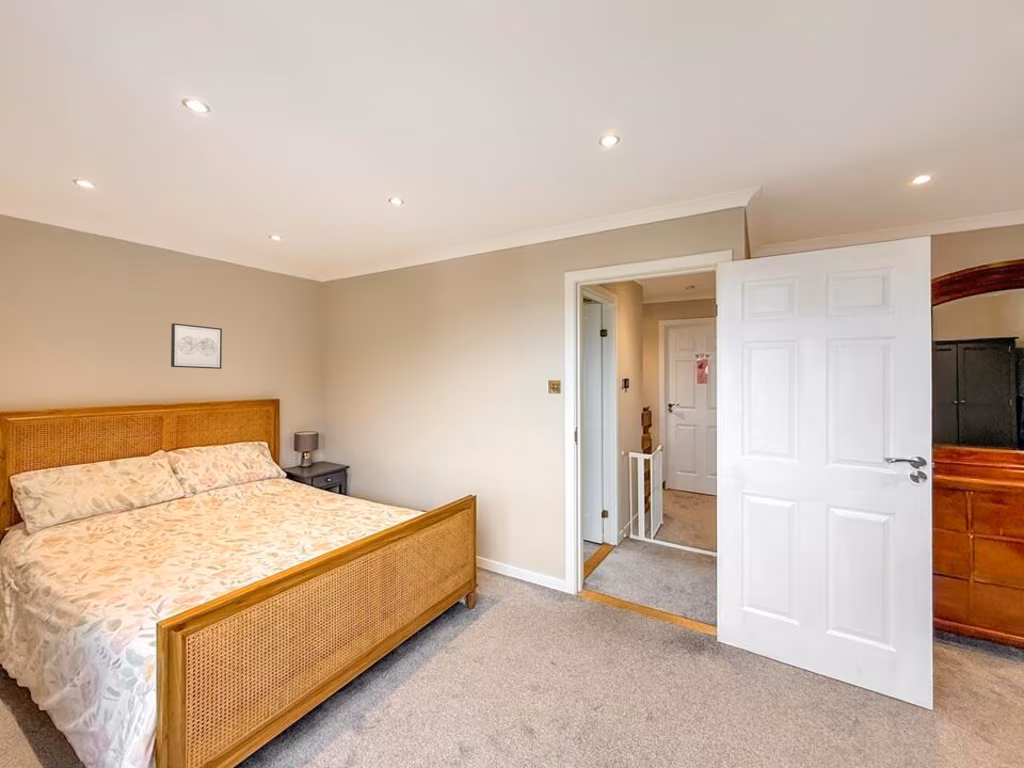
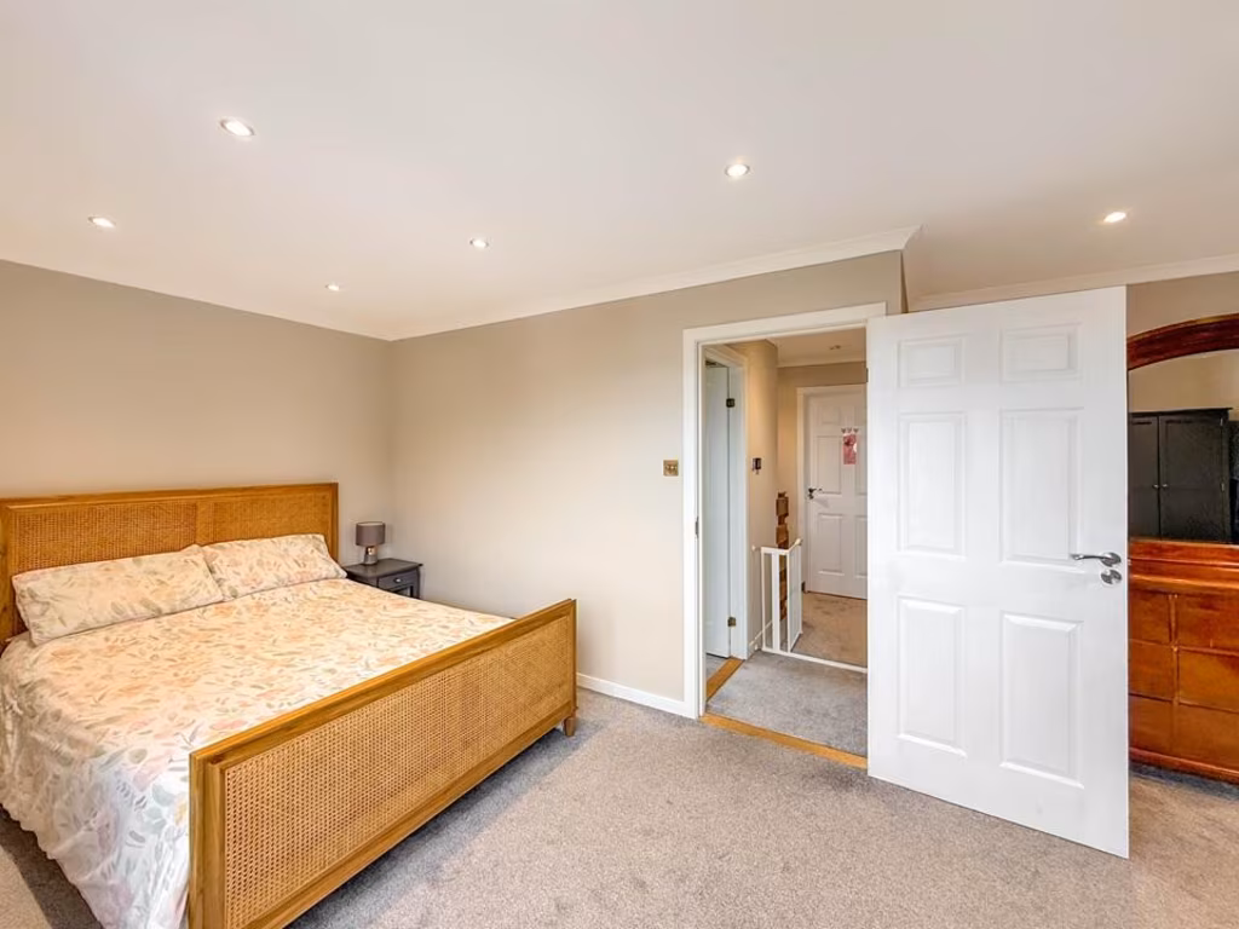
- wall art [170,322,223,370]
